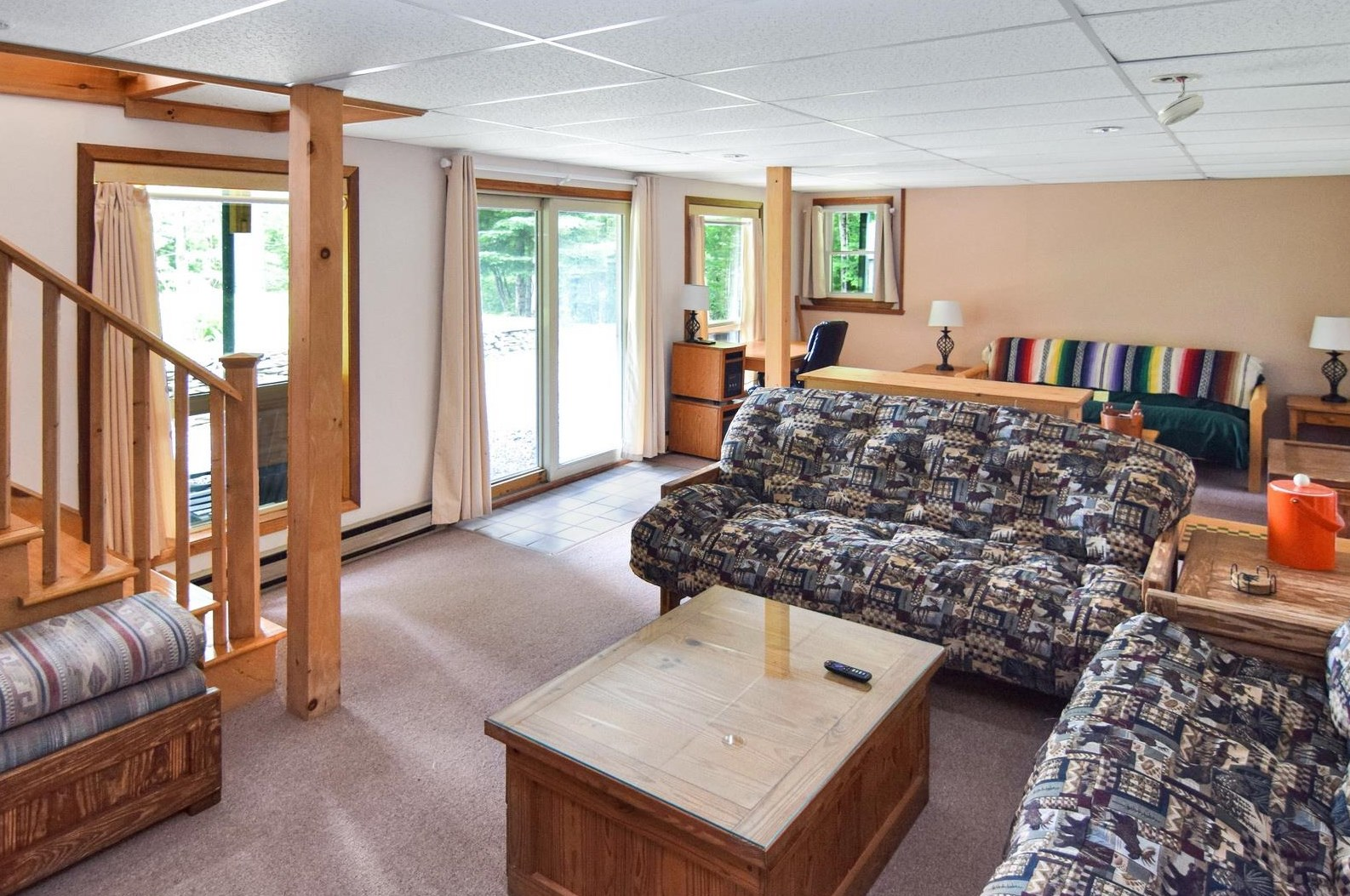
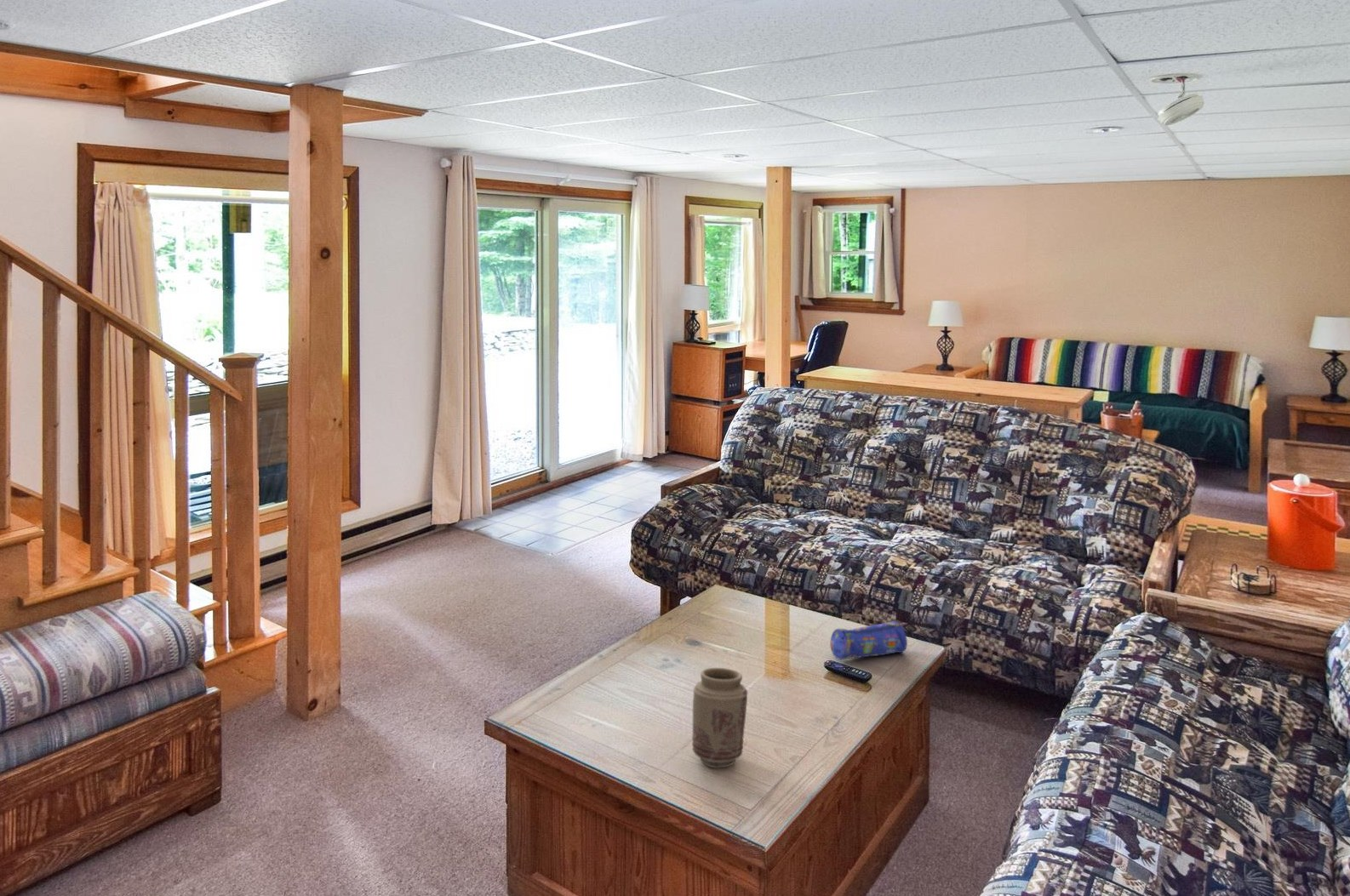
+ pencil case [829,620,908,660]
+ vase [691,667,749,768]
